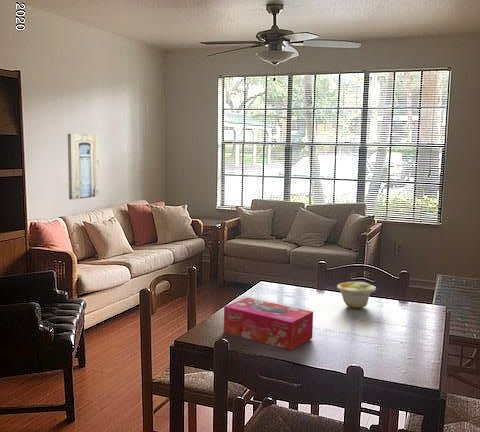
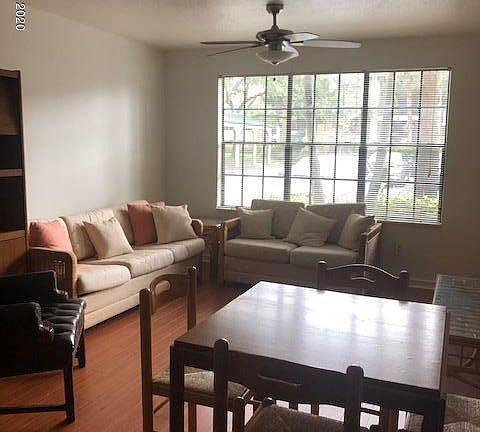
- wall art [67,133,100,200]
- bowl [336,281,377,309]
- tissue box [223,297,314,351]
